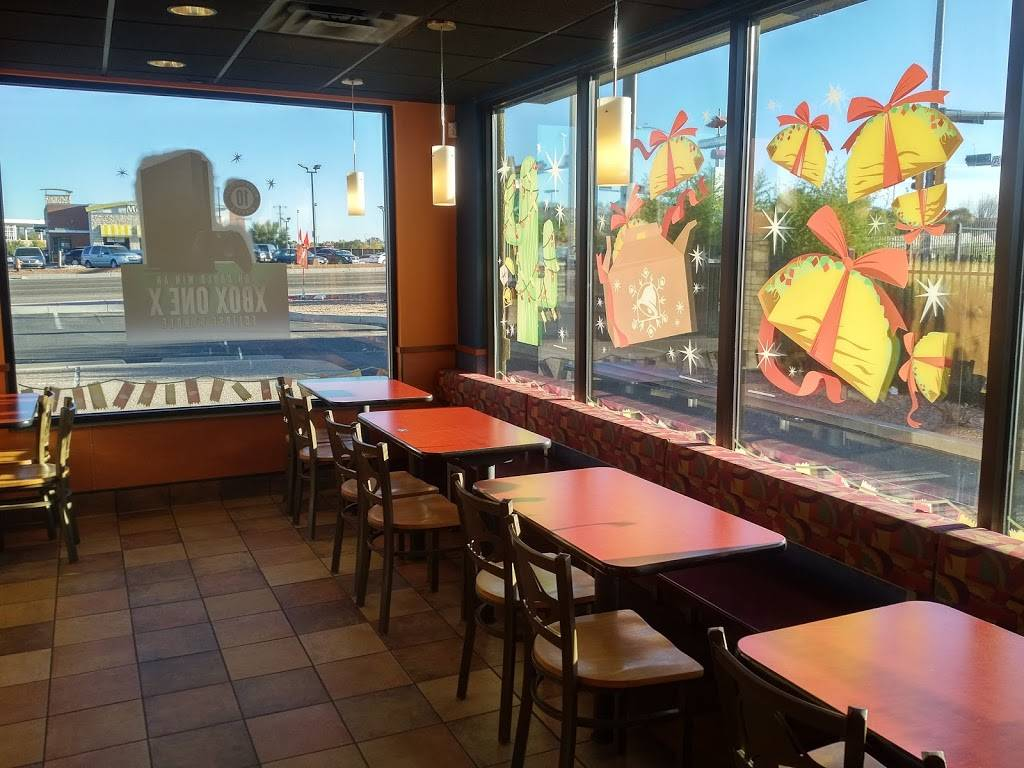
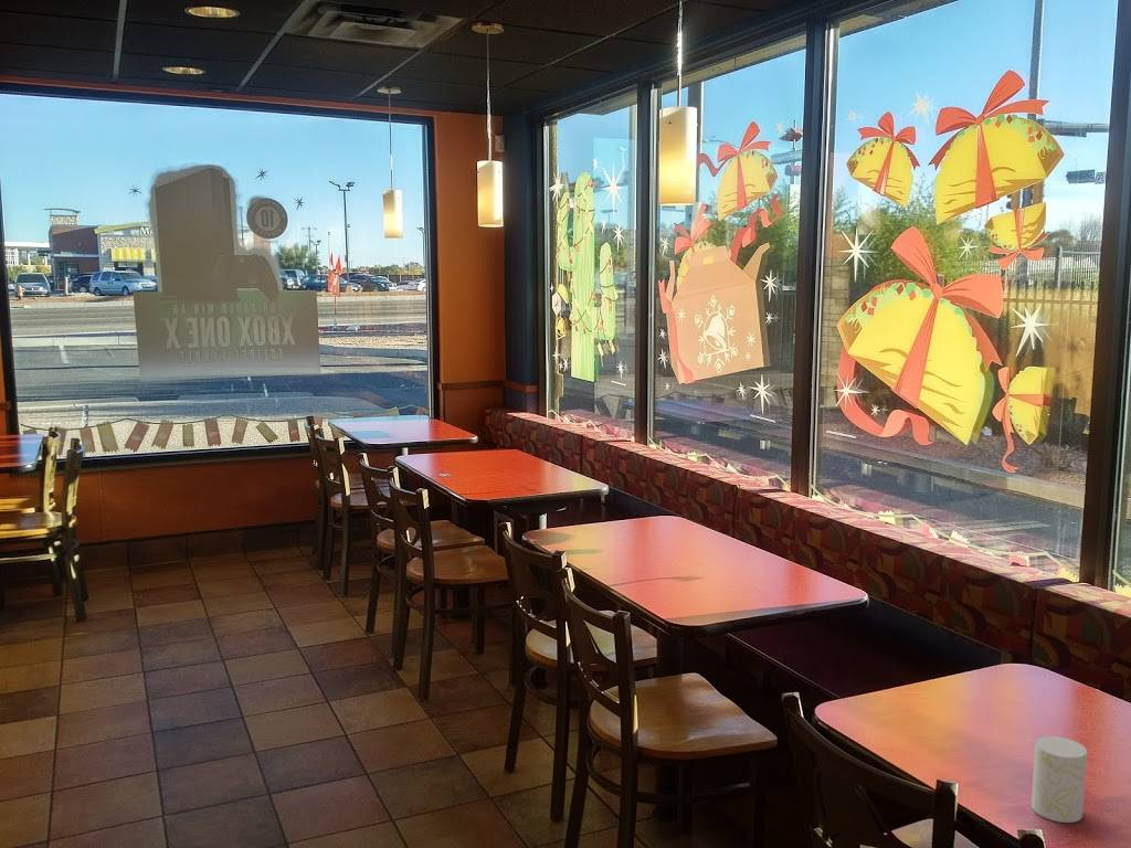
+ cup [1030,735,1088,824]
